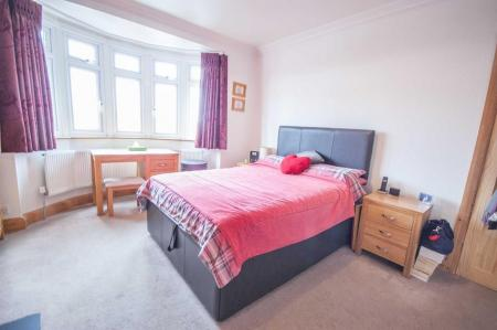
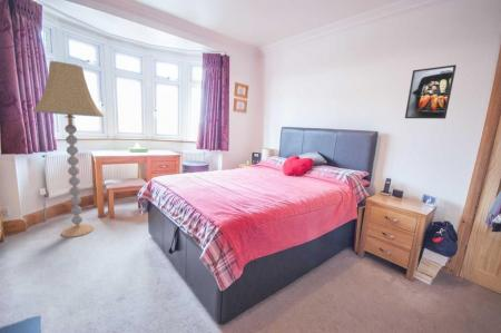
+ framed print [404,63,458,120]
+ floor lamp [31,60,104,238]
